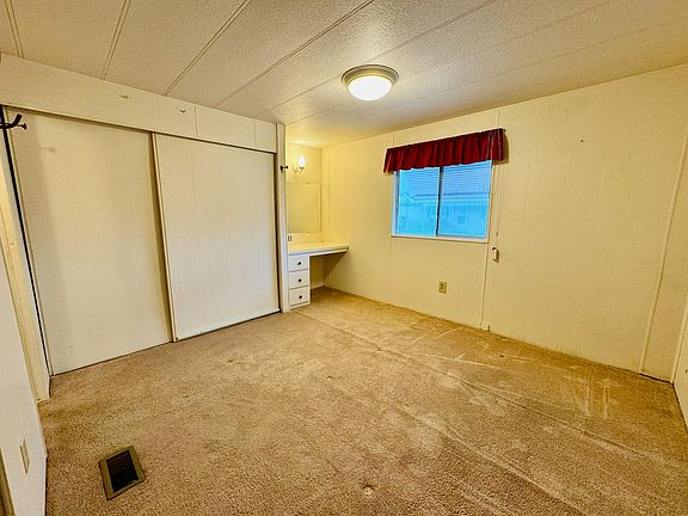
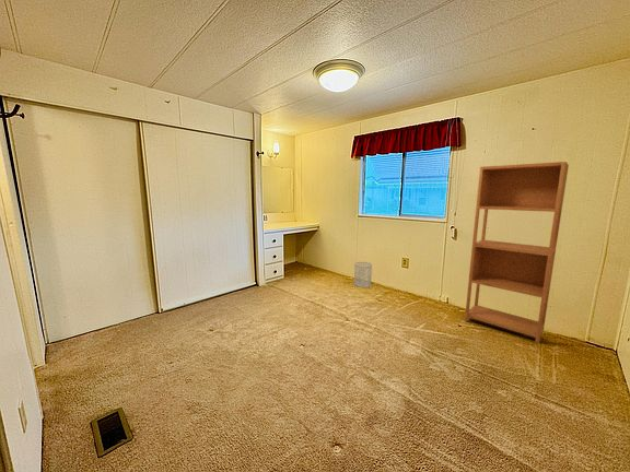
+ wastebasket [353,261,373,288]
+ bookcase [464,161,570,344]
